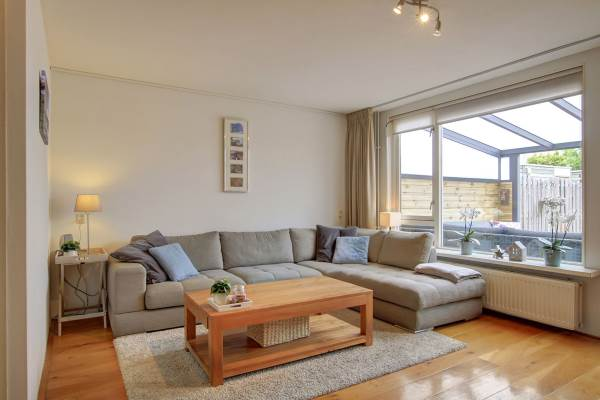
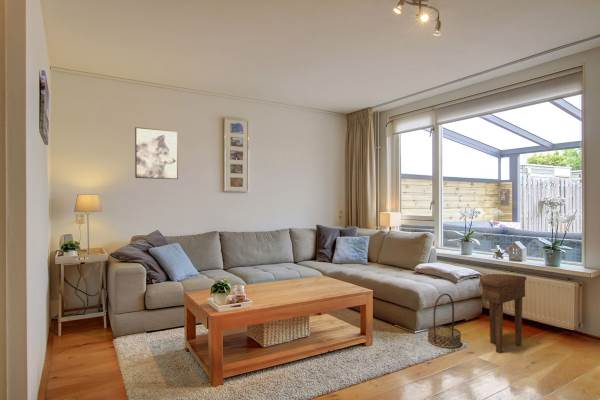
+ basket [427,292,462,349]
+ wall art [134,126,179,180]
+ side table [477,273,527,354]
